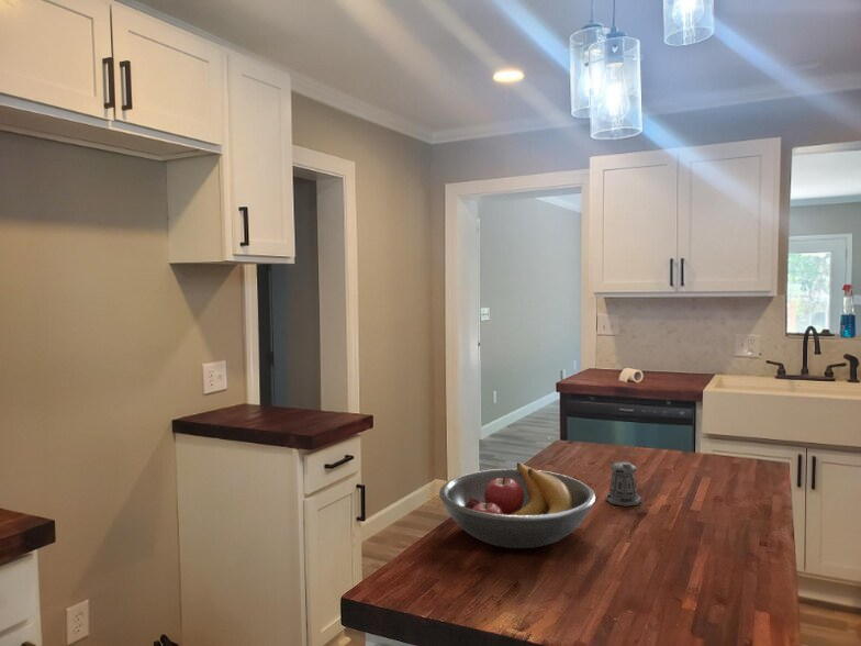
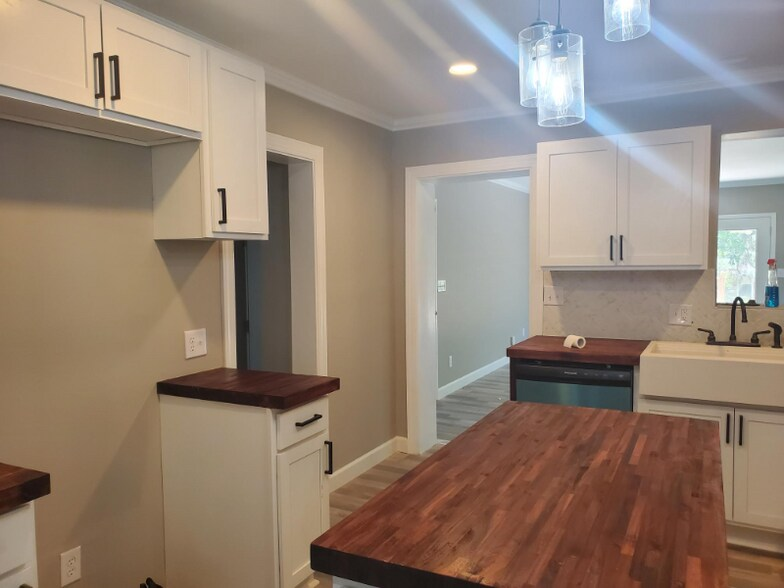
- fruit bowl [438,461,597,549]
- pepper shaker [604,458,642,506]
